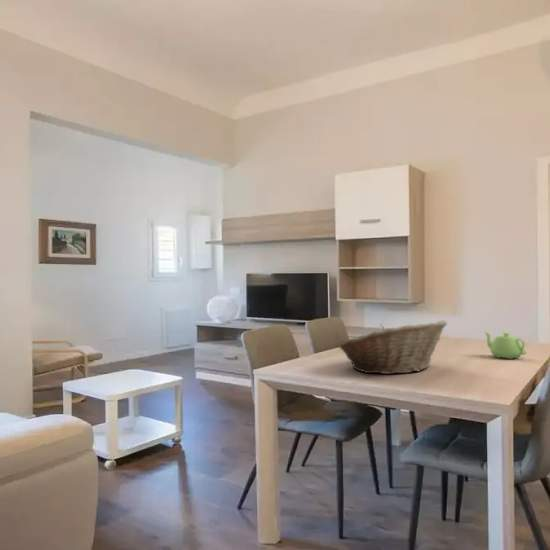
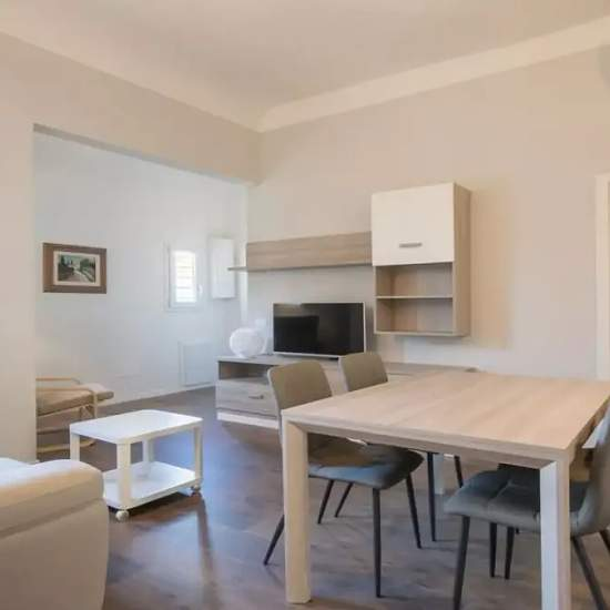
- teapot [484,331,527,360]
- fruit basket [338,320,448,375]
